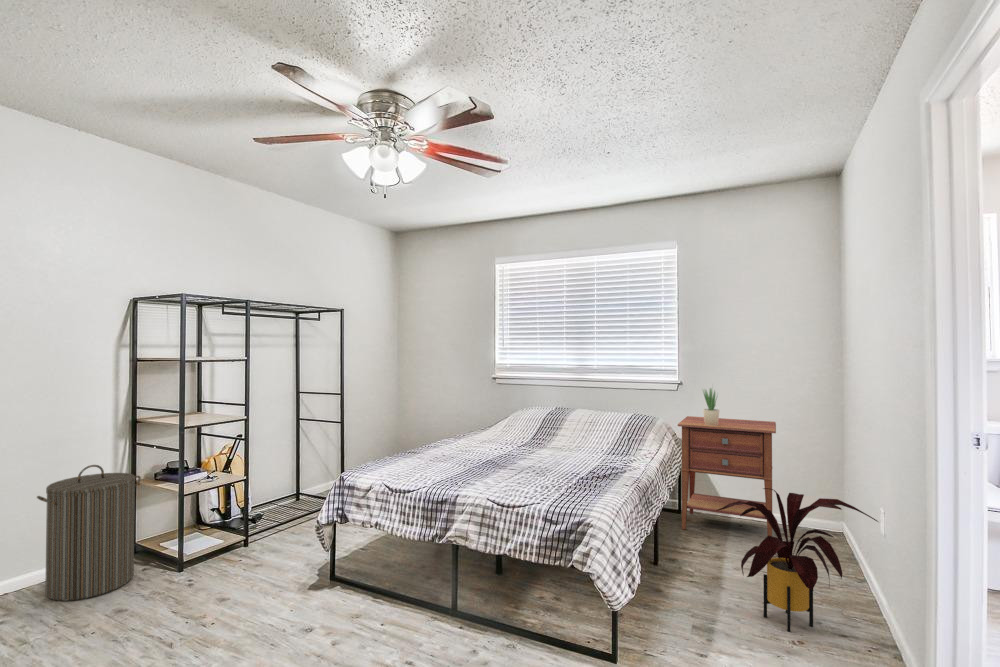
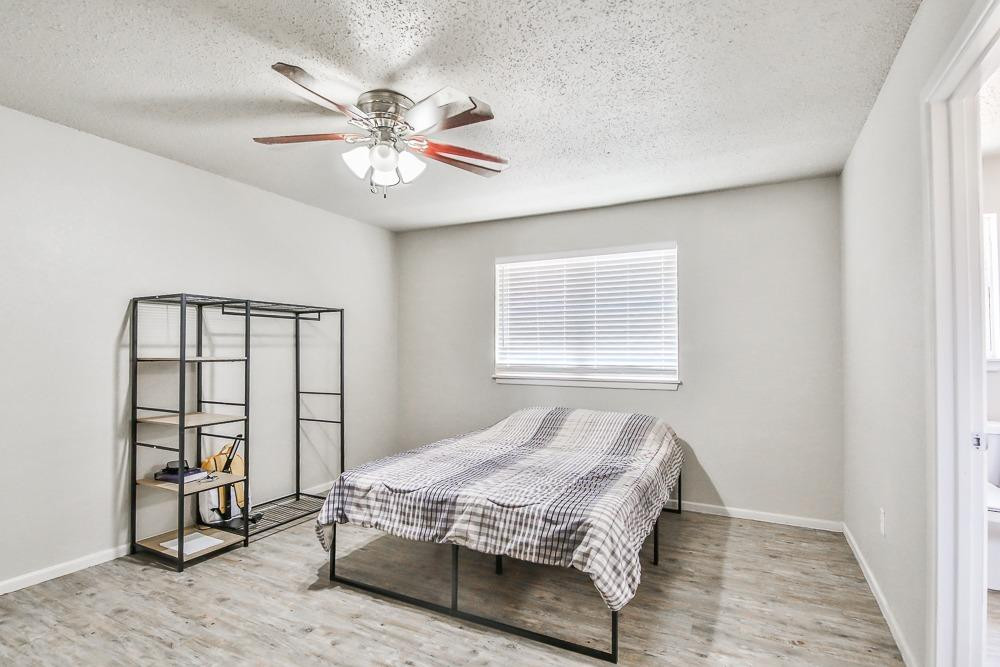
- laundry hamper [36,464,142,602]
- nightstand [677,415,777,536]
- house plant [716,487,879,633]
- potted plant [701,384,720,426]
